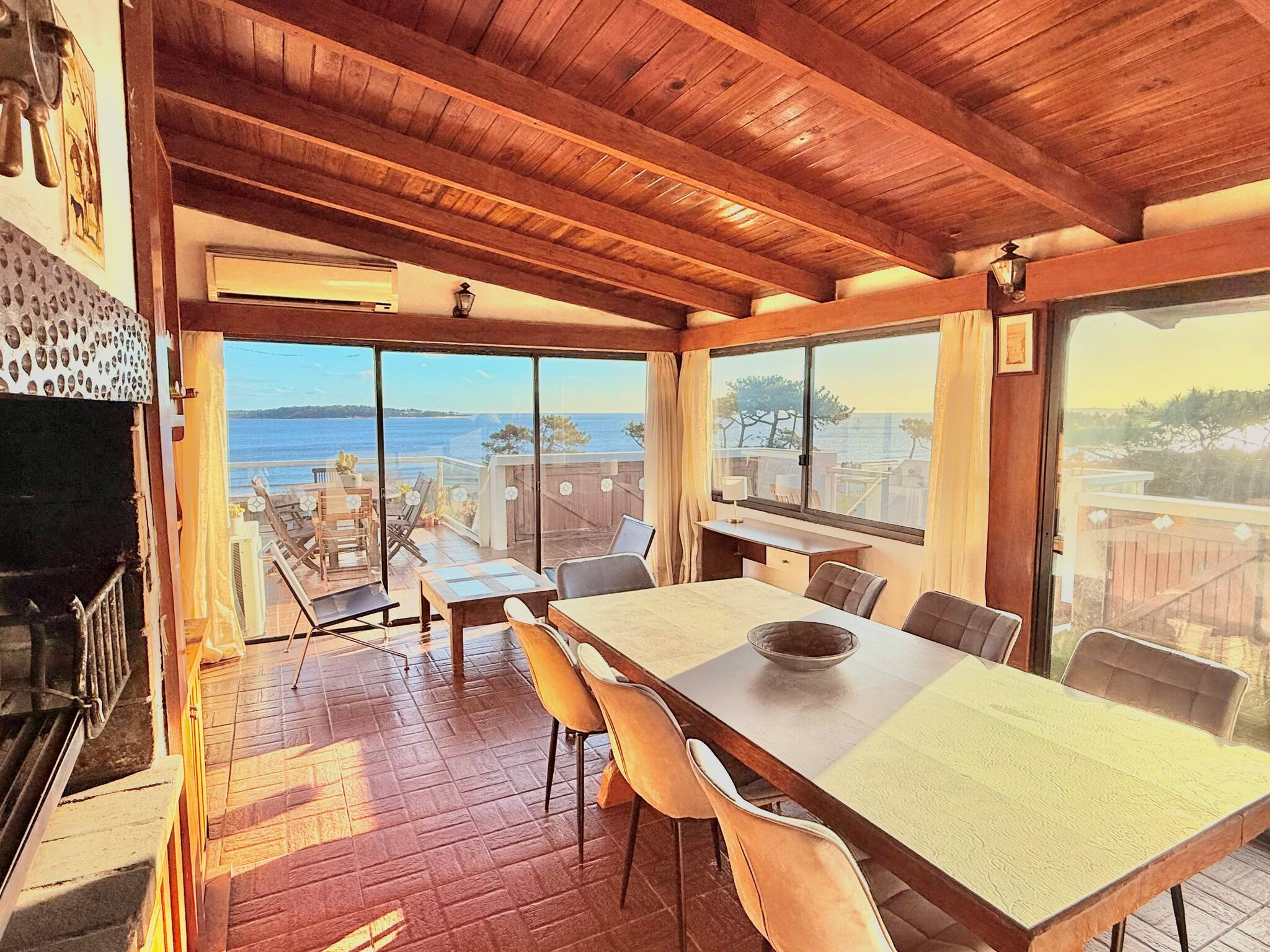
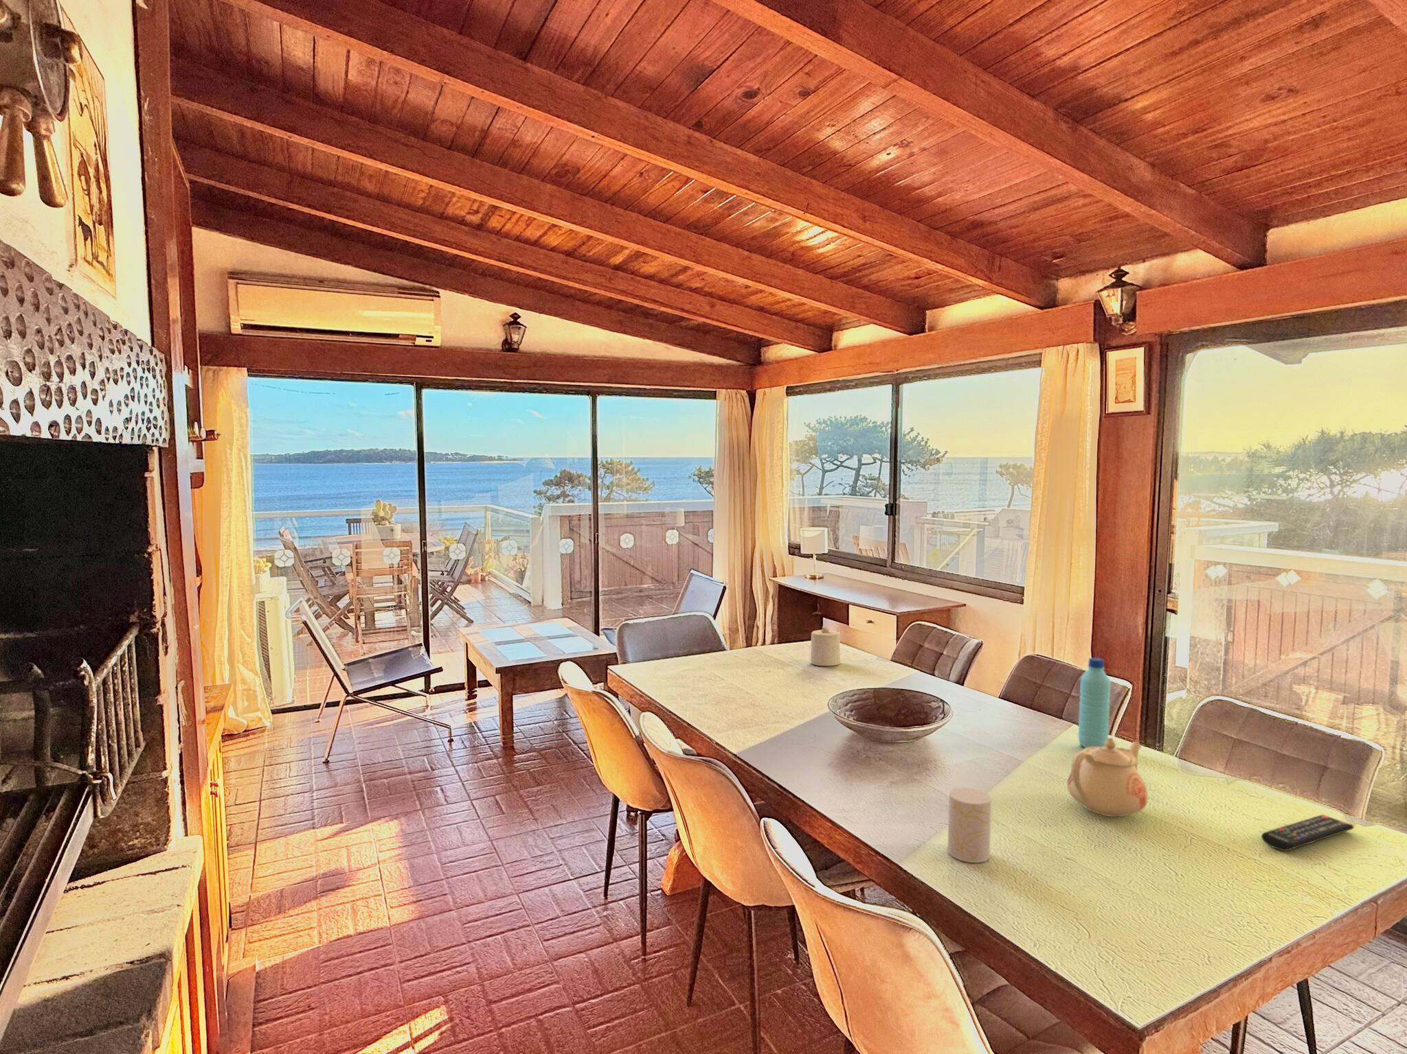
+ candle [810,626,841,666]
+ remote control [1261,814,1354,851]
+ water bottle [1078,658,1111,748]
+ cup [947,787,992,864]
+ teapot [1066,737,1149,817]
